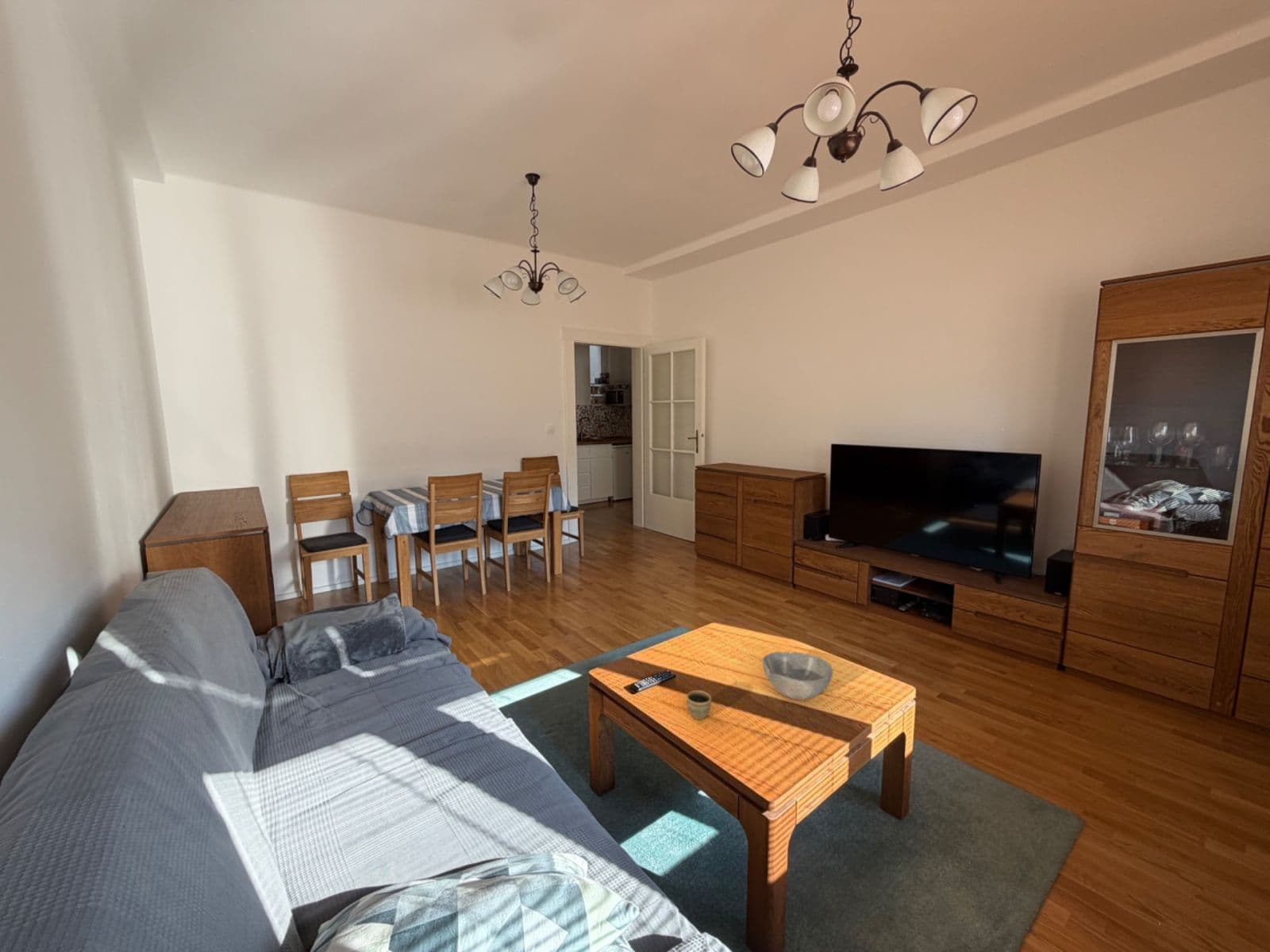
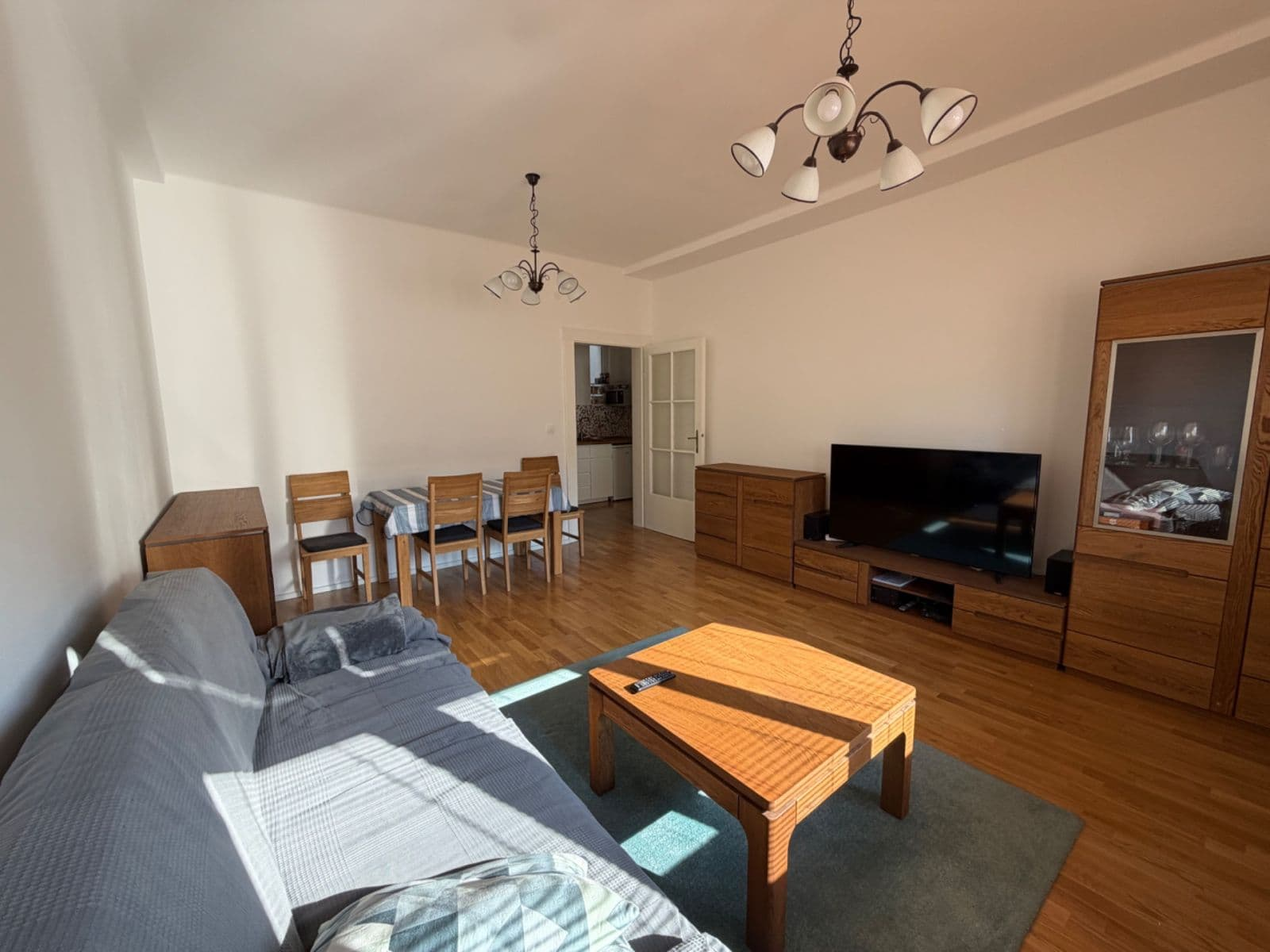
- bowl [761,651,833,701]
- cup [686,689,712,720]
